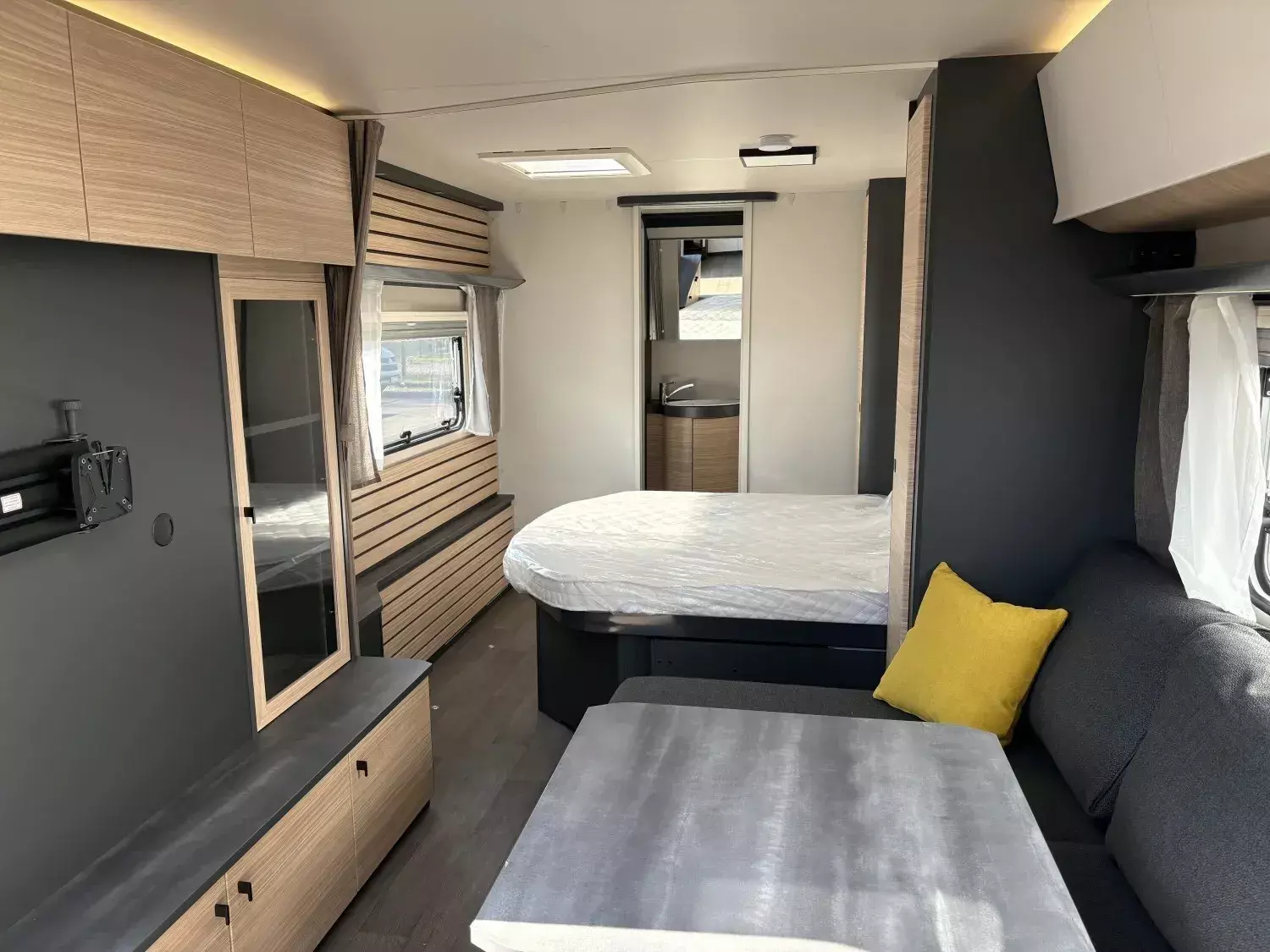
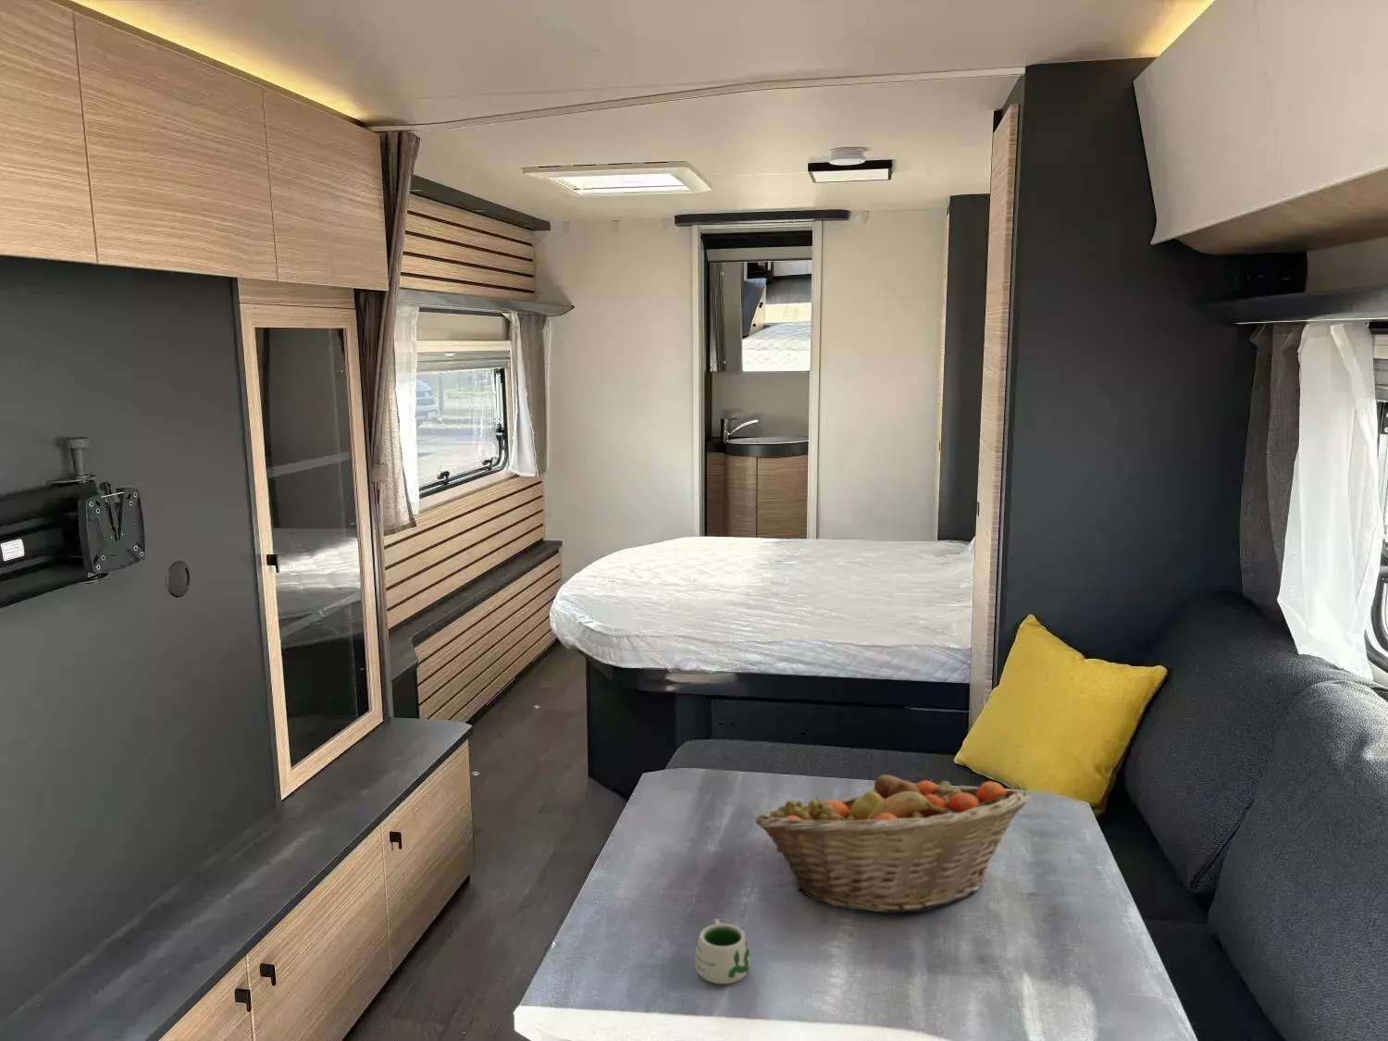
+ fruit basket [754,773,1030,914]
+ mug [694,917,751,984]
